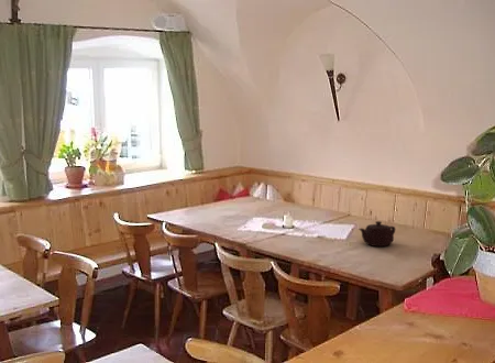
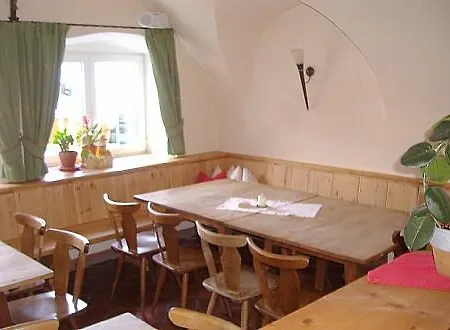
- teapot [358,220,396,248]
